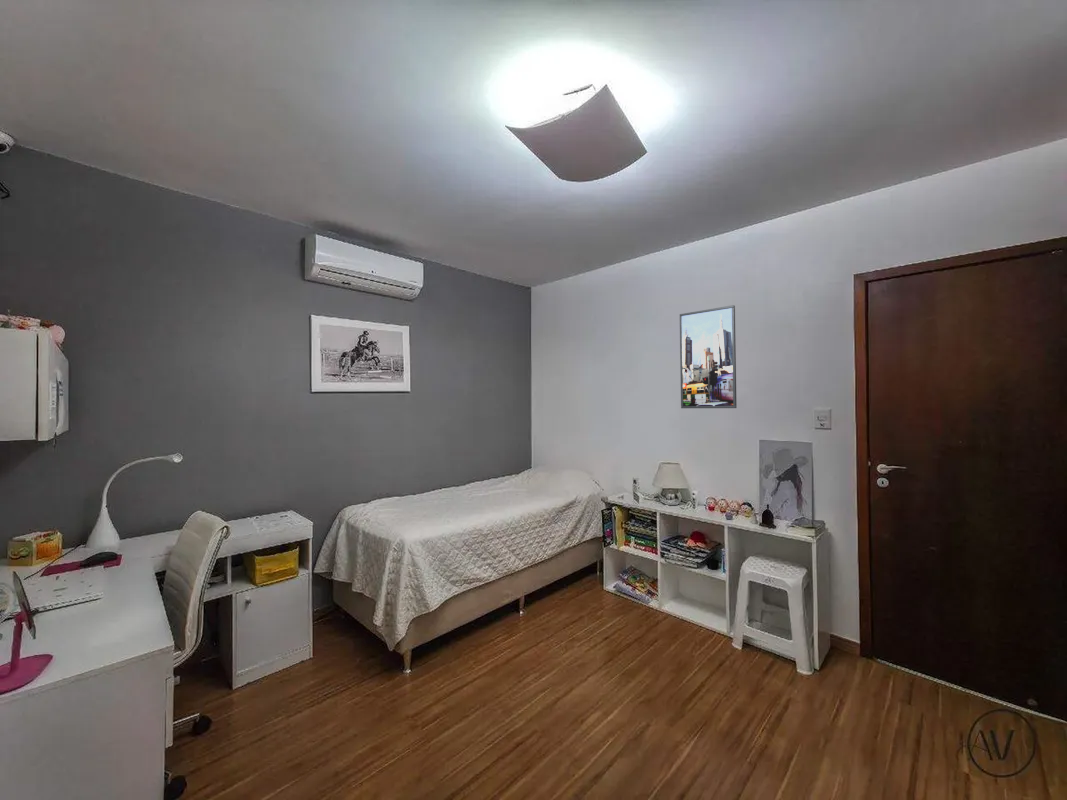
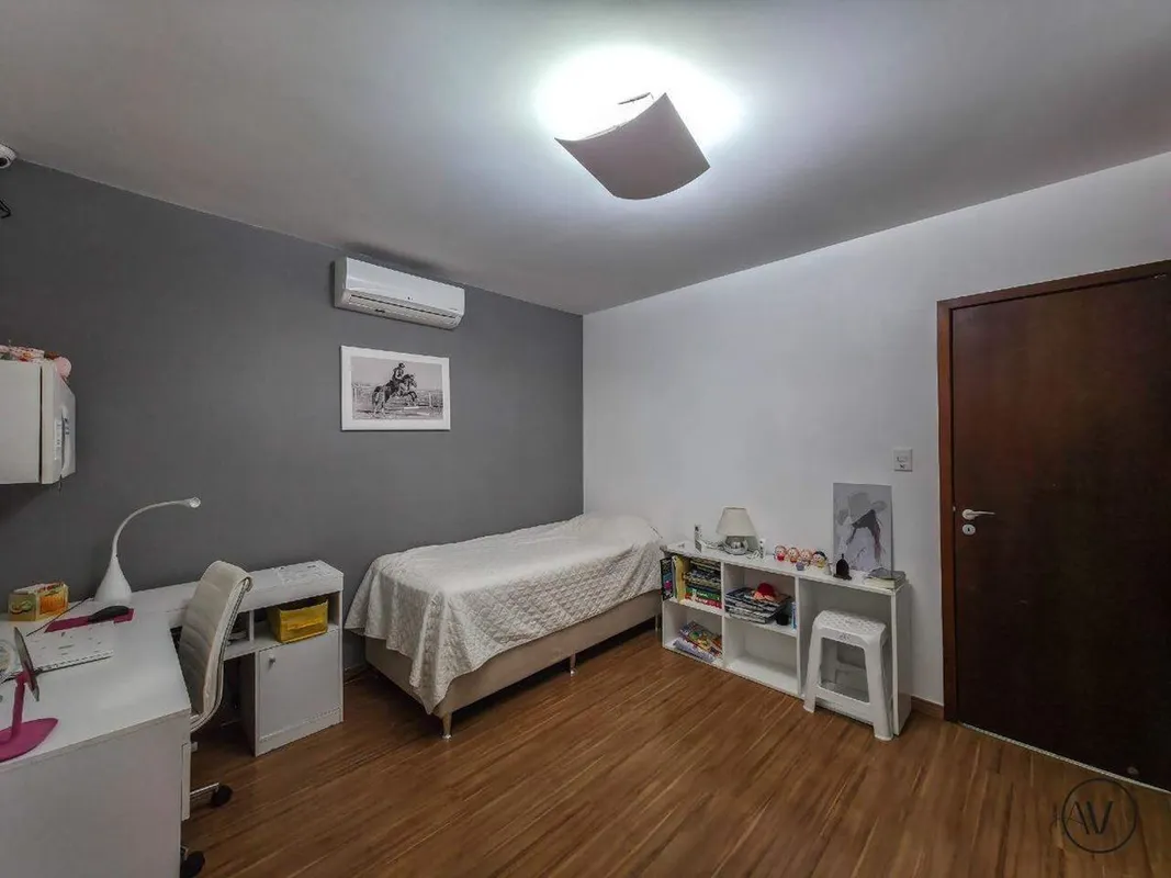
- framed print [679,304,738,409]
